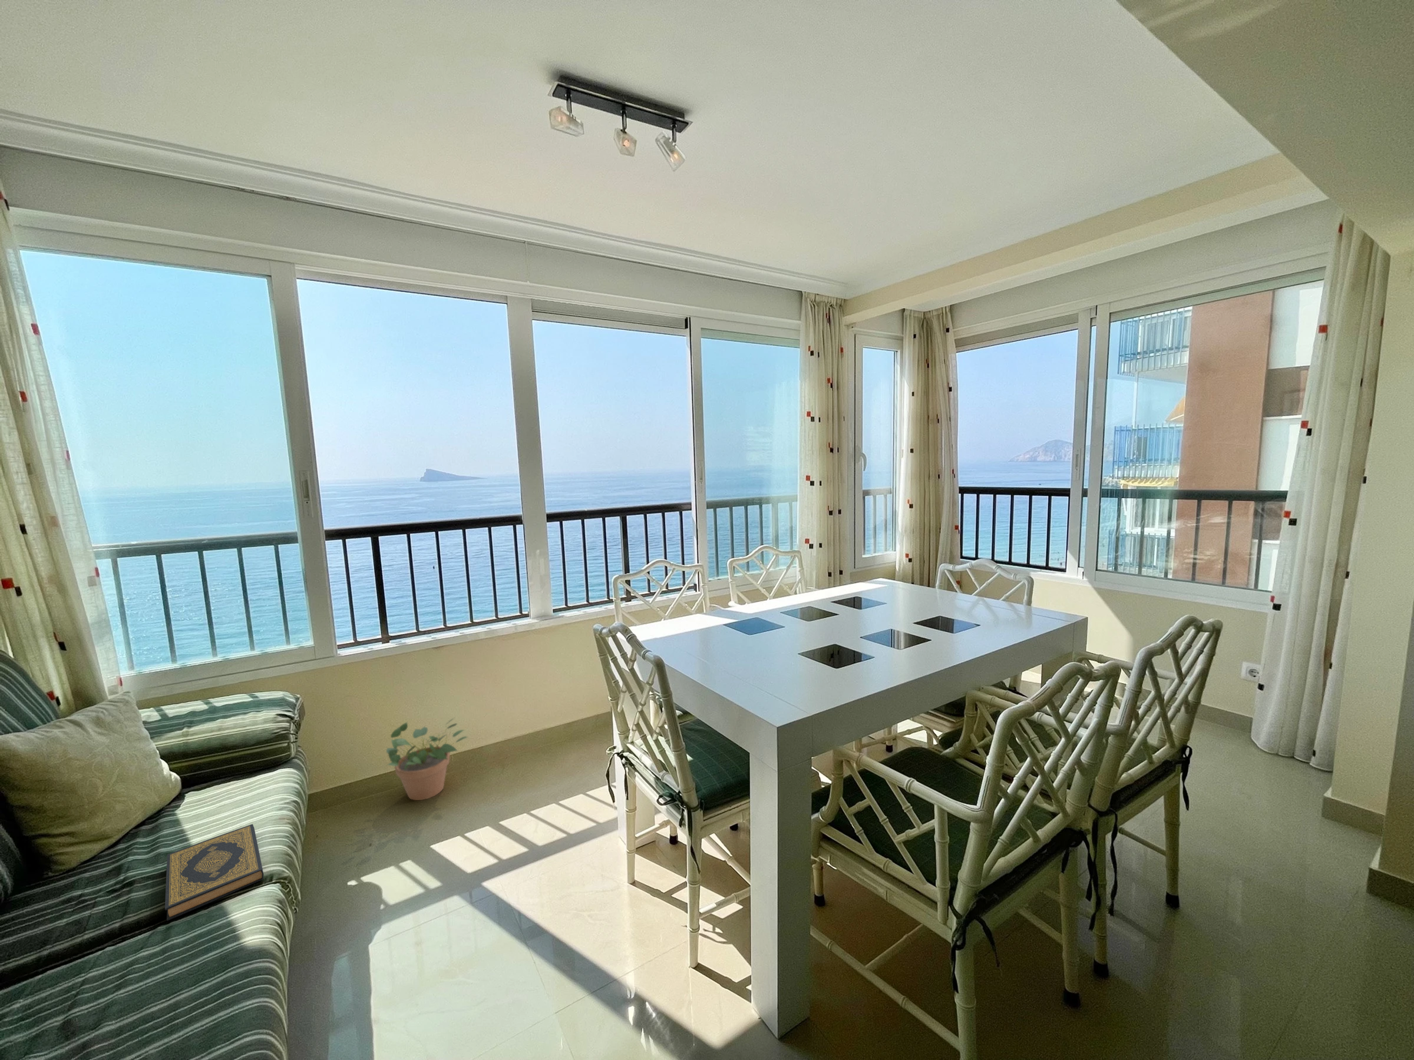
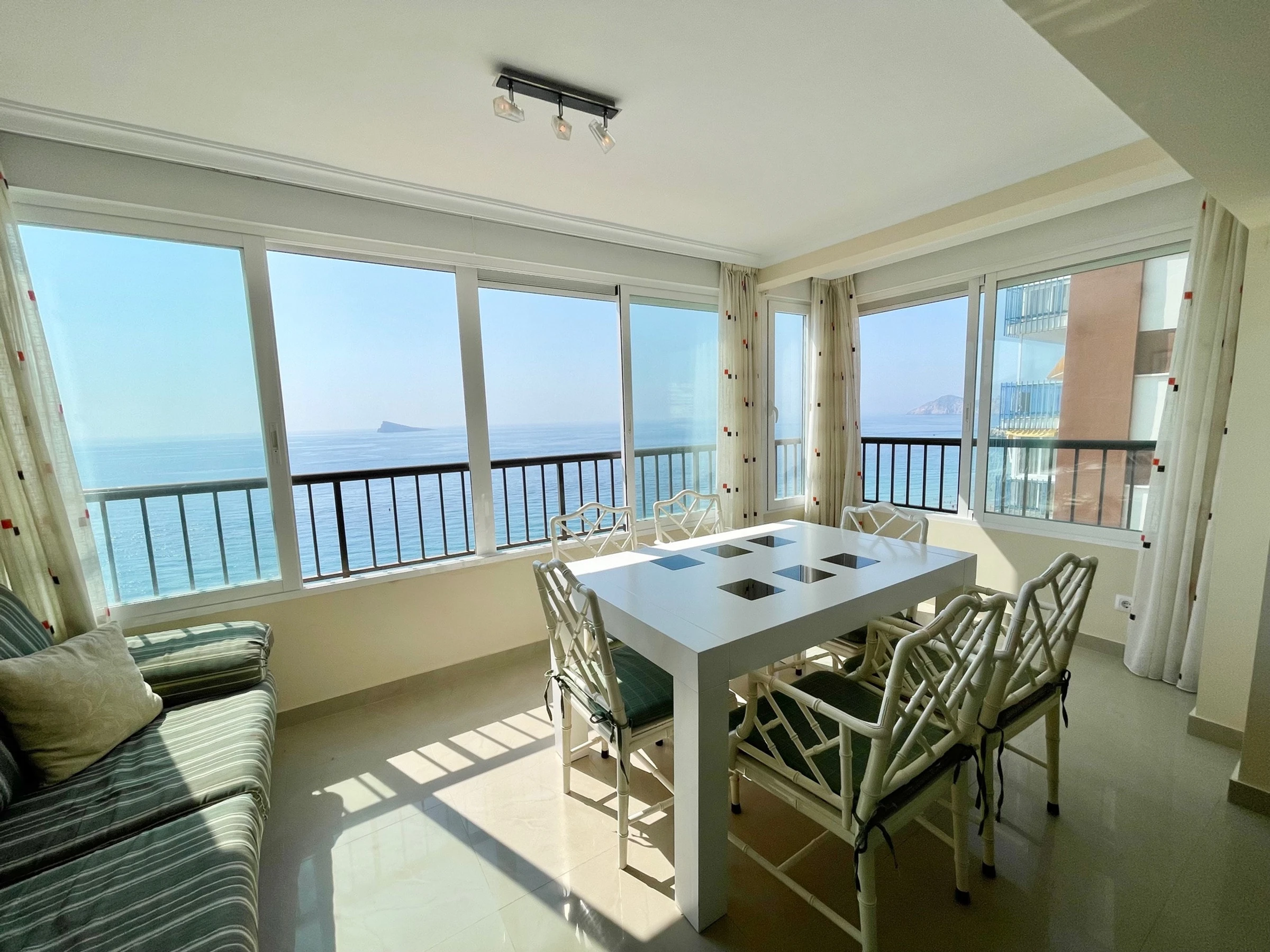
- hardback book [165,823,264,922]
- potted plant [386,717,470,801]
